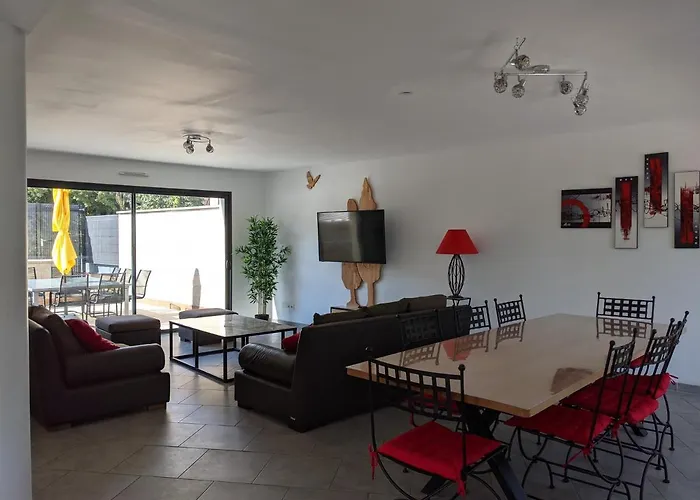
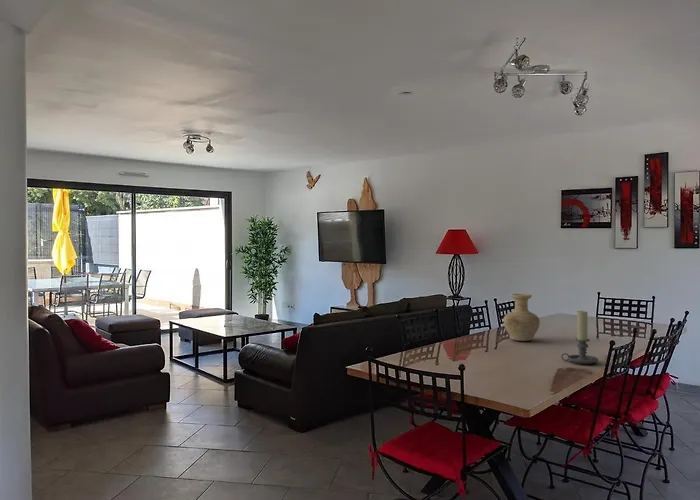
+ vase [503,293,541,342]
+ candle holder [560,309,599,365]
